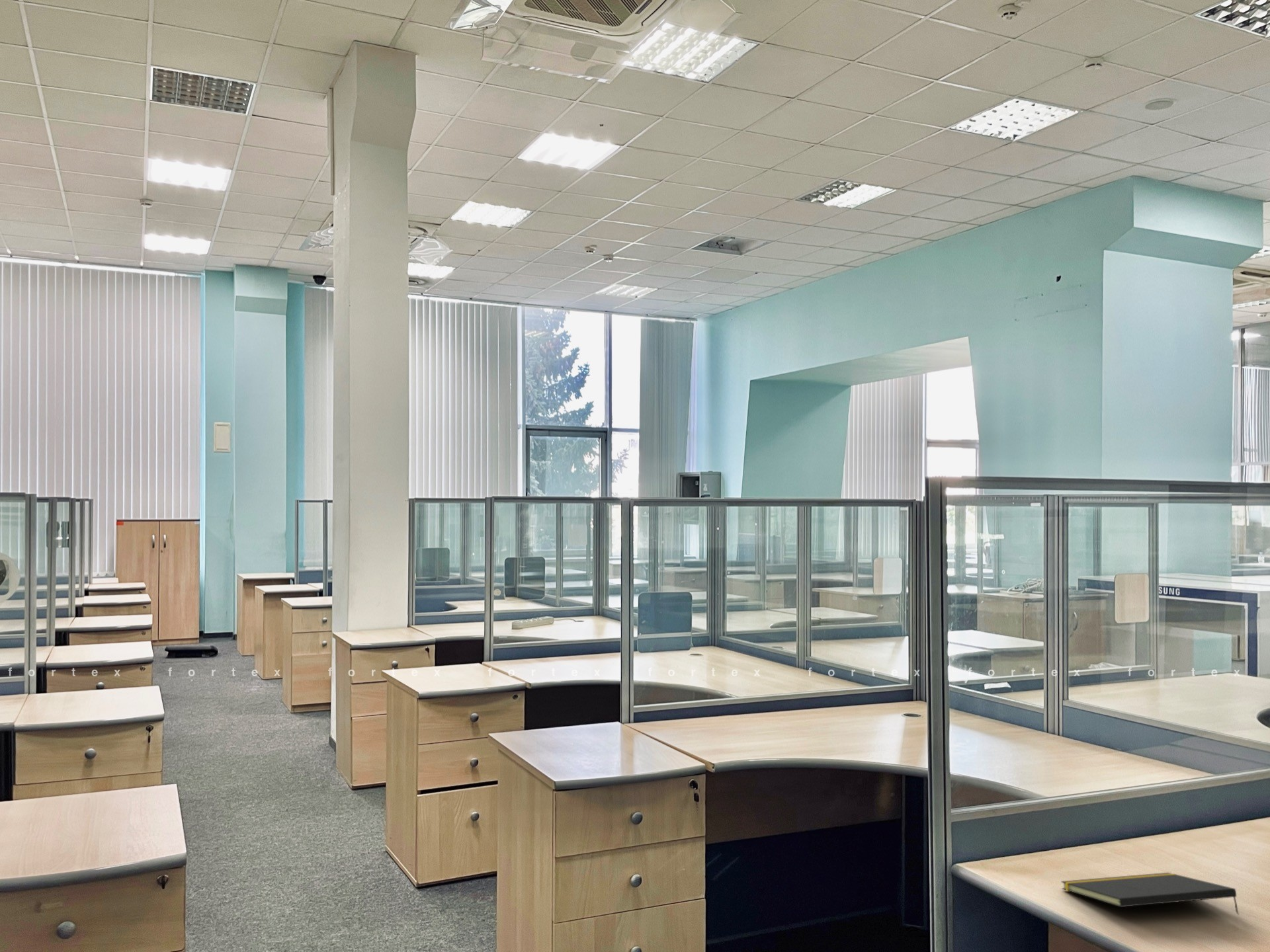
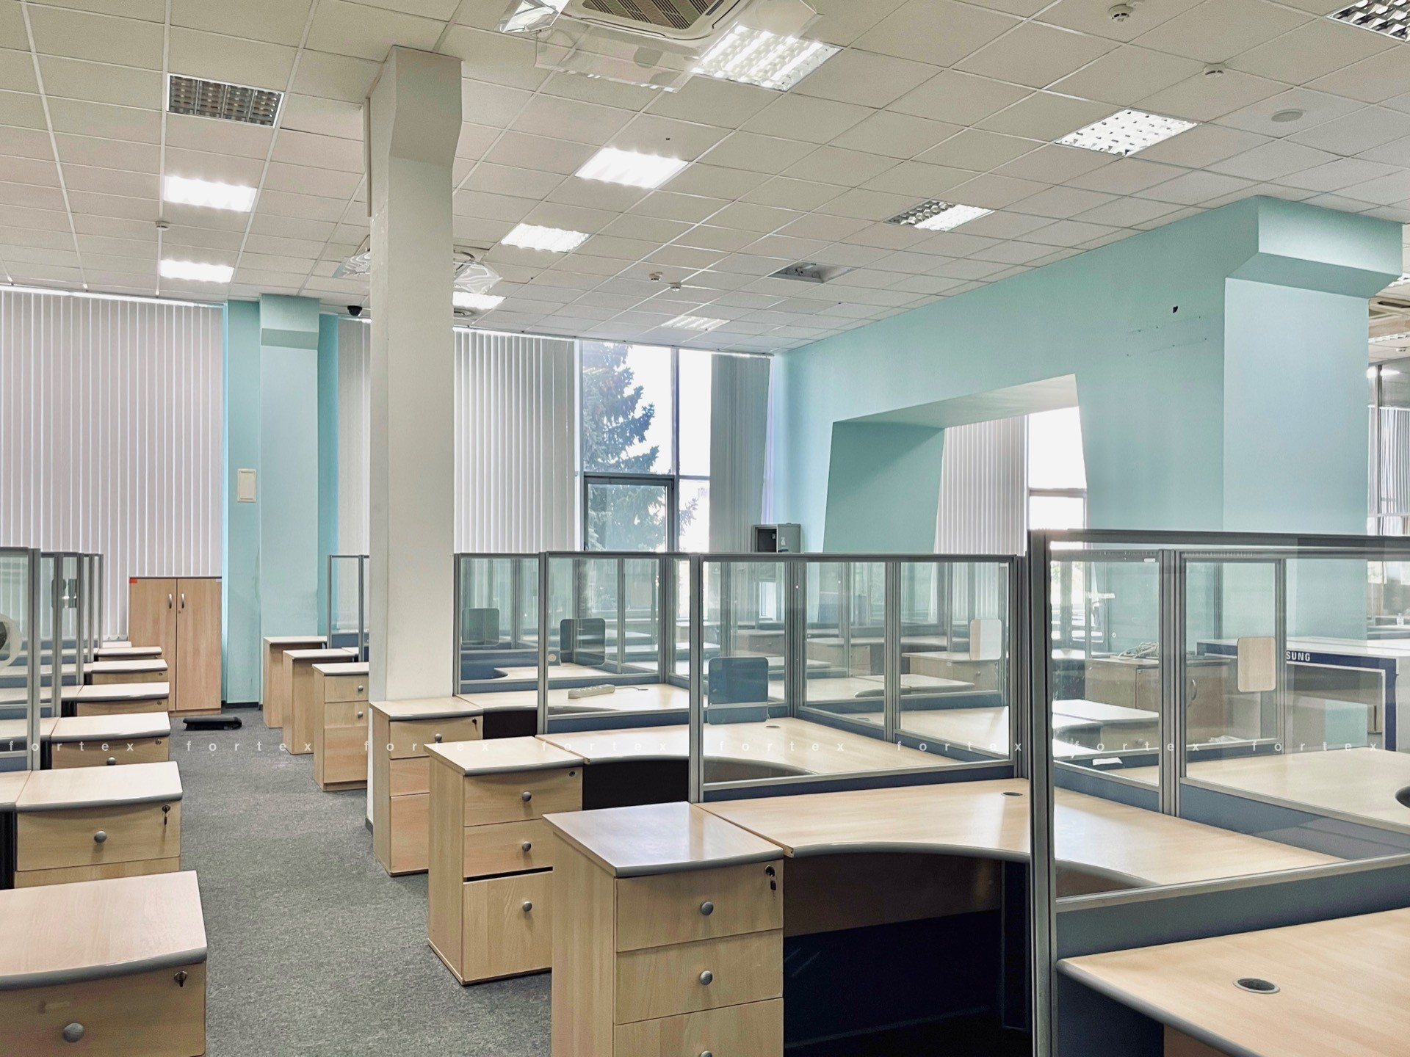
- notepad [1060,872,1240,915]
